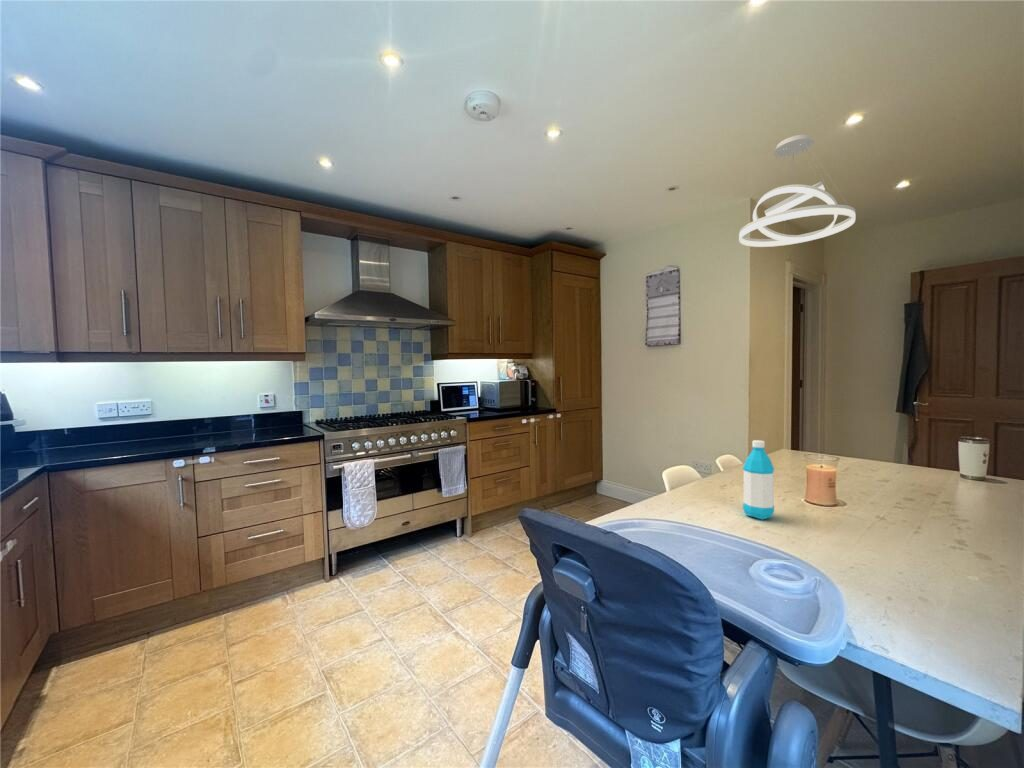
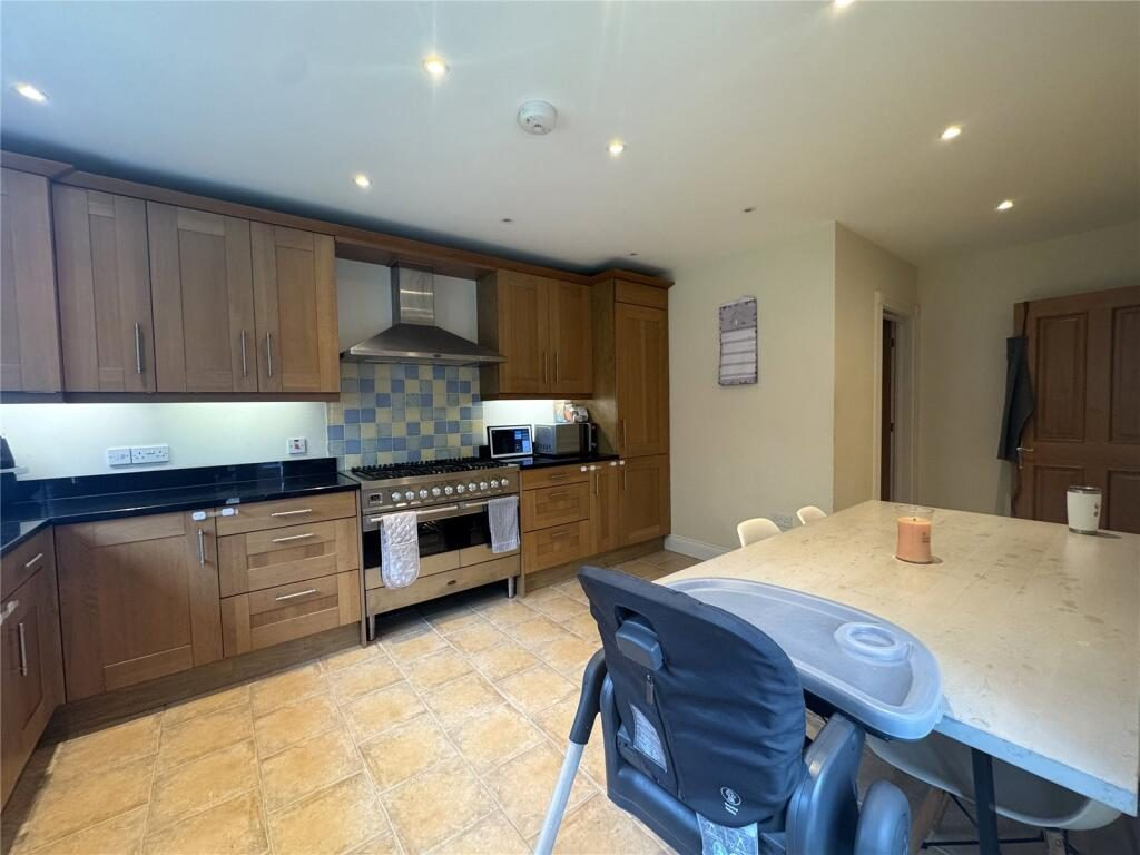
- water bottle [742,439,775,521]
- pendant light [738,134,856,248]
